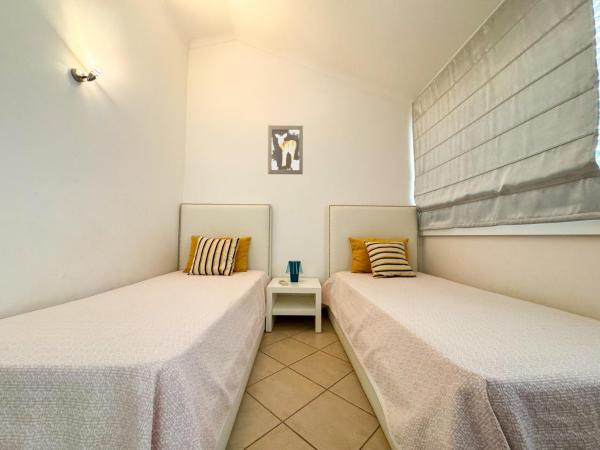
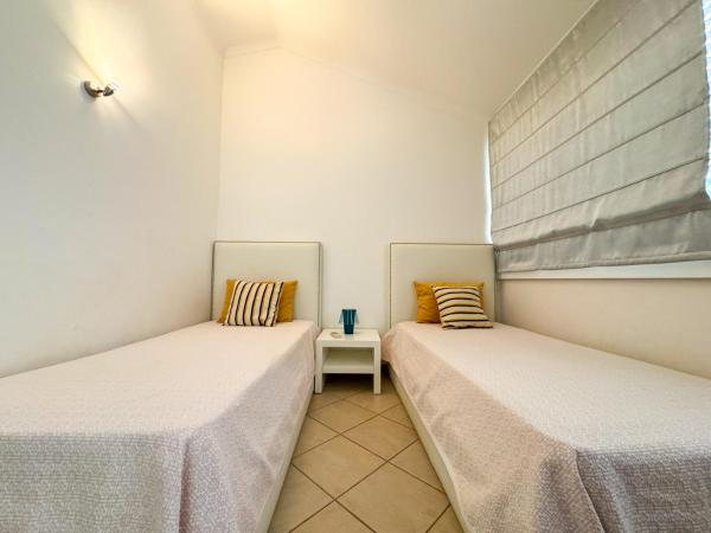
- wall art [267,124,304,175]
